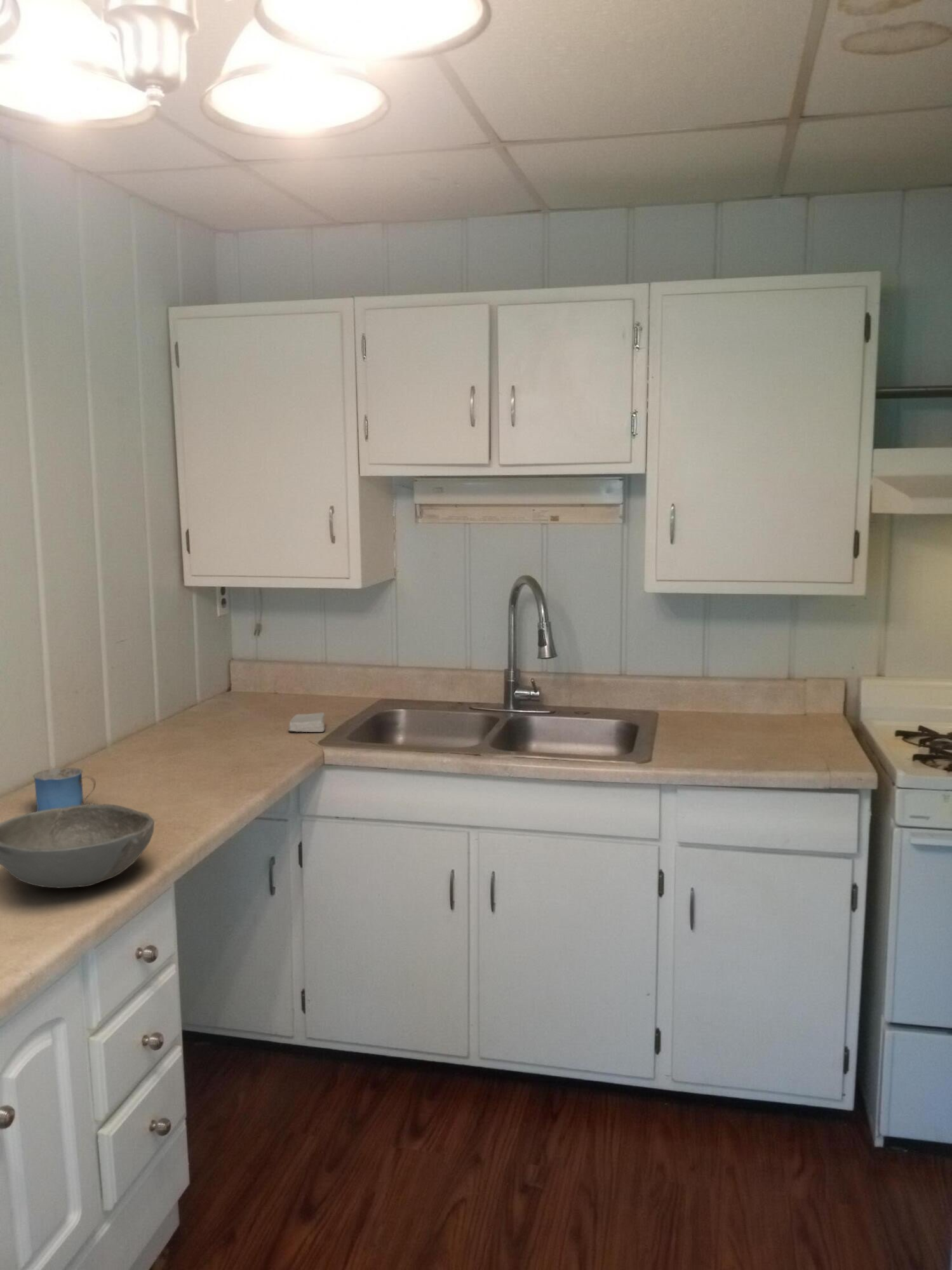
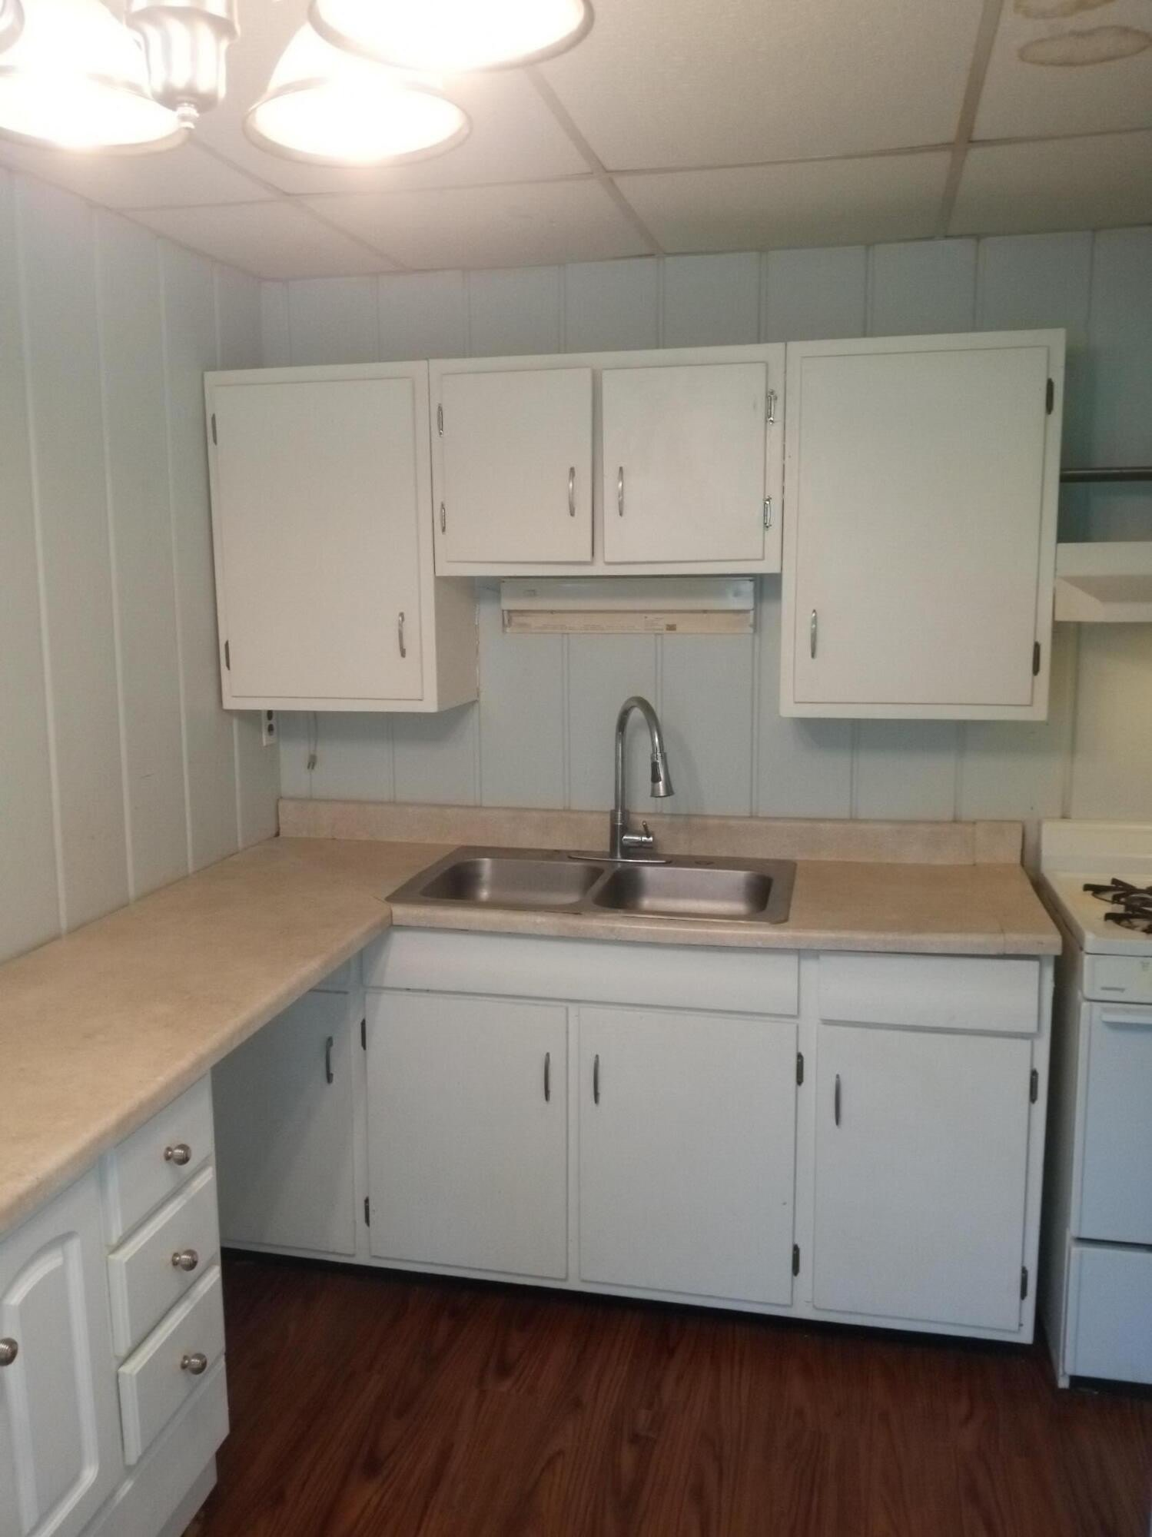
- bowl [0,803,155,889]
- soap bar [288,712,325,733]
- mug [32,767,97,812]
